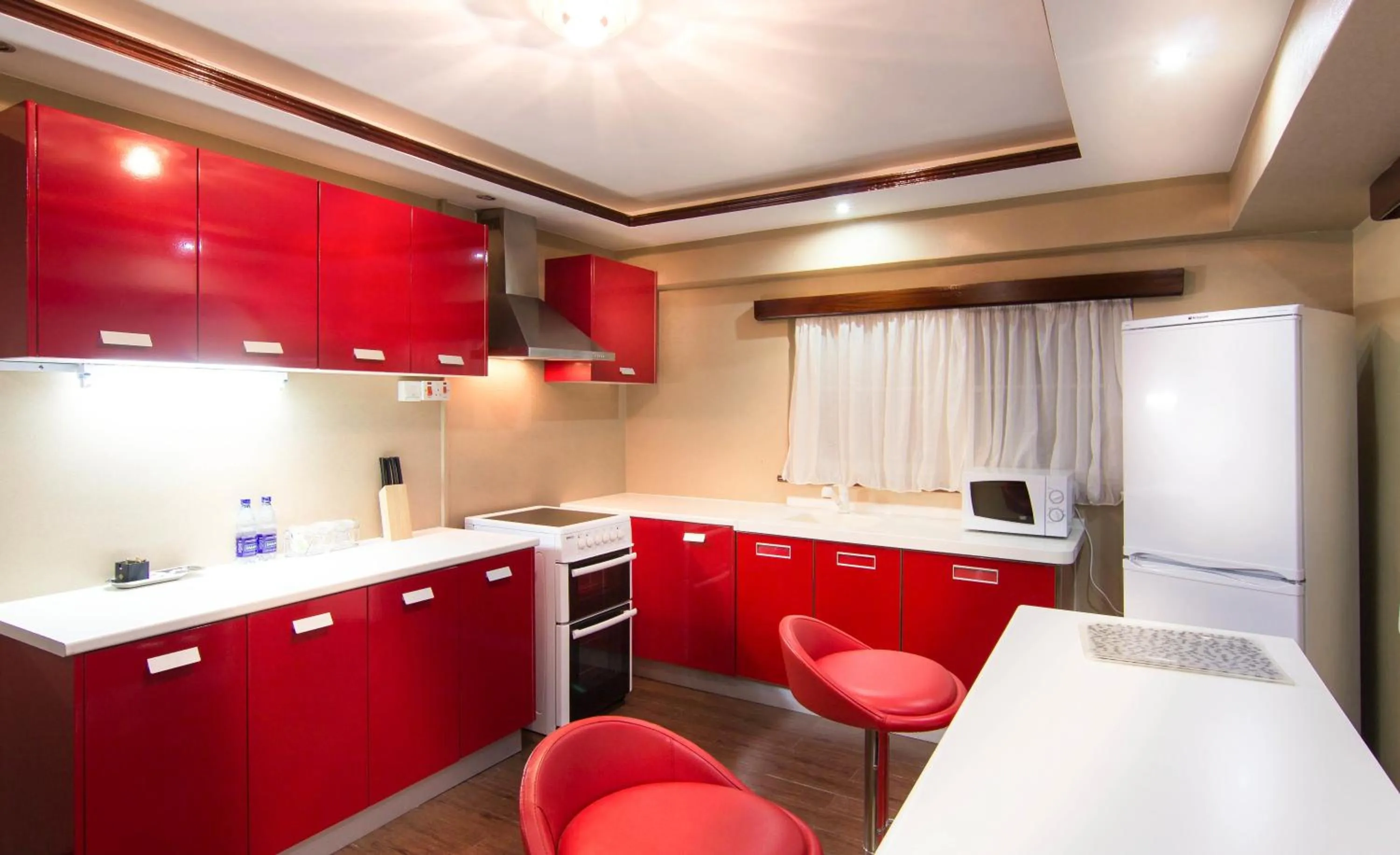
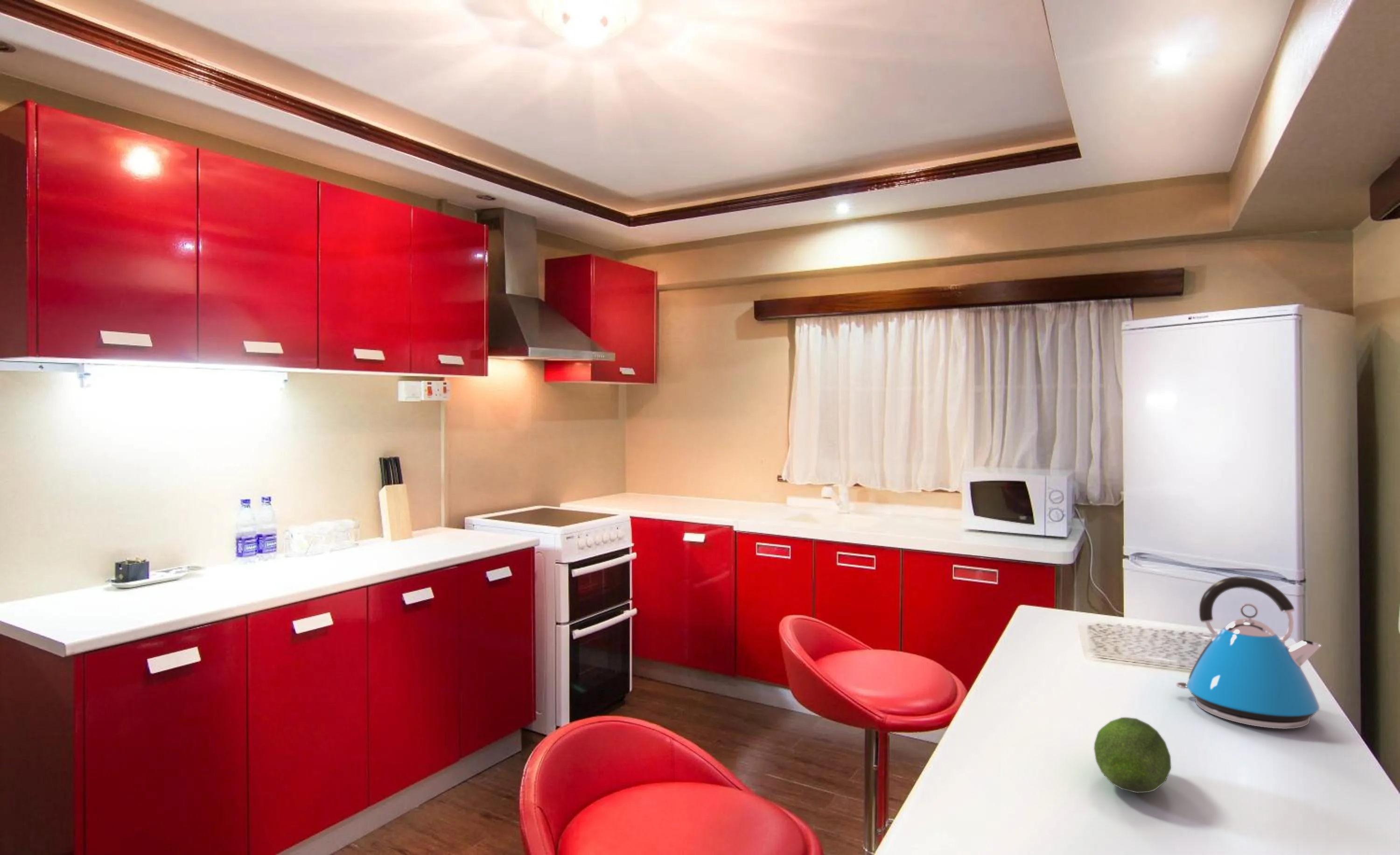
+ fruit [1093,717,1172,793]
+ kettle [1176,576,1322,729]
